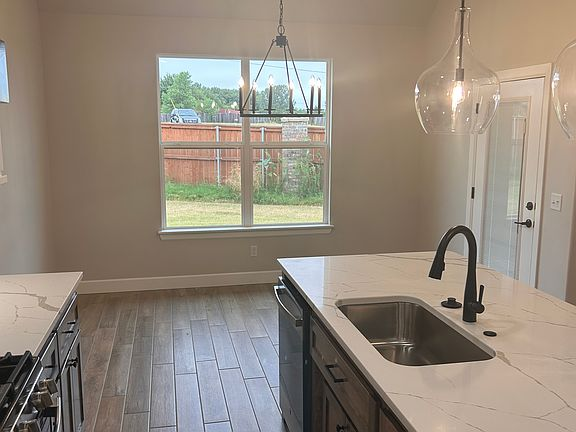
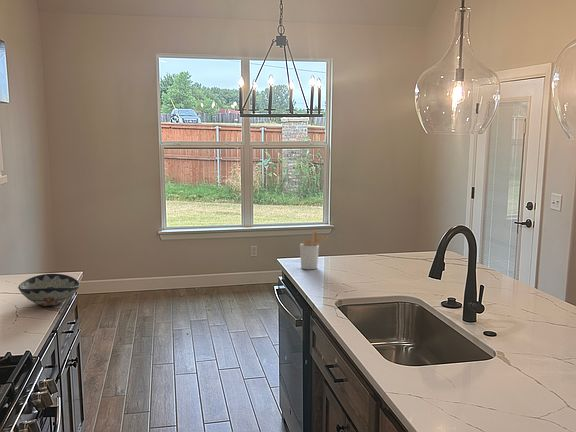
+ decorative bowl [17,273,81,307]
+ utensil holder [299,231,330,270]
